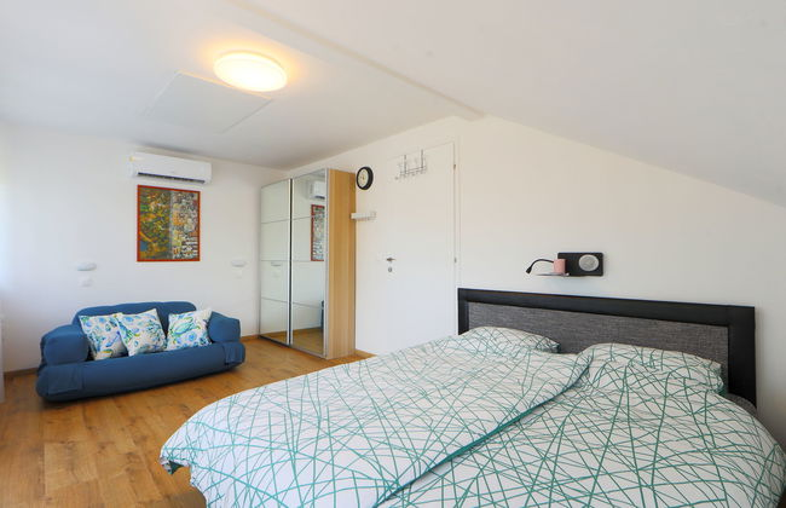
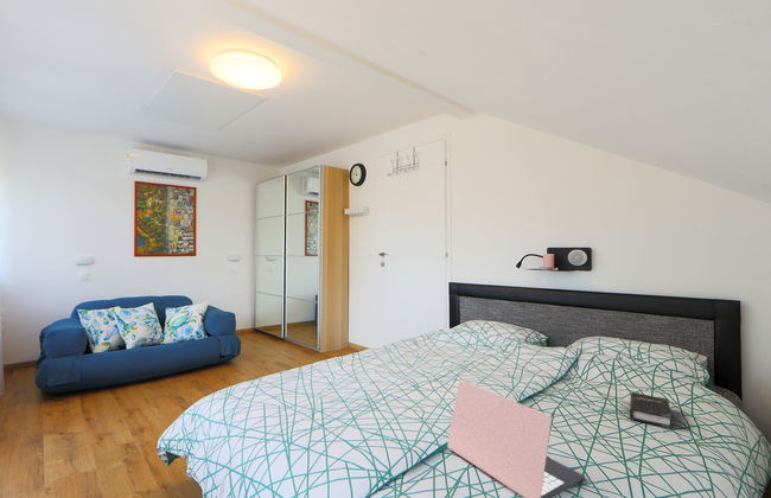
+ hardback book [629,391,673,429]
+ laptop [446,378,586,498]
